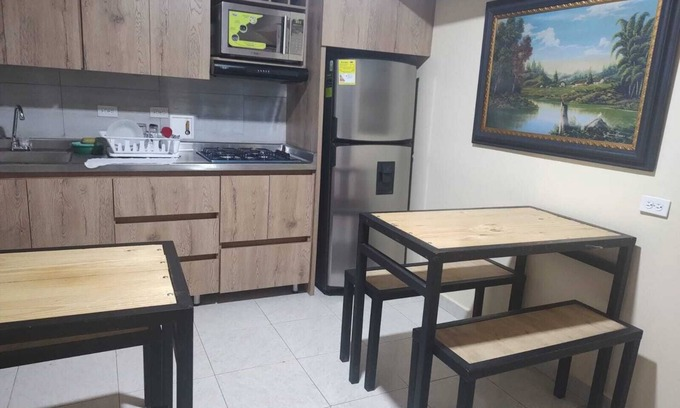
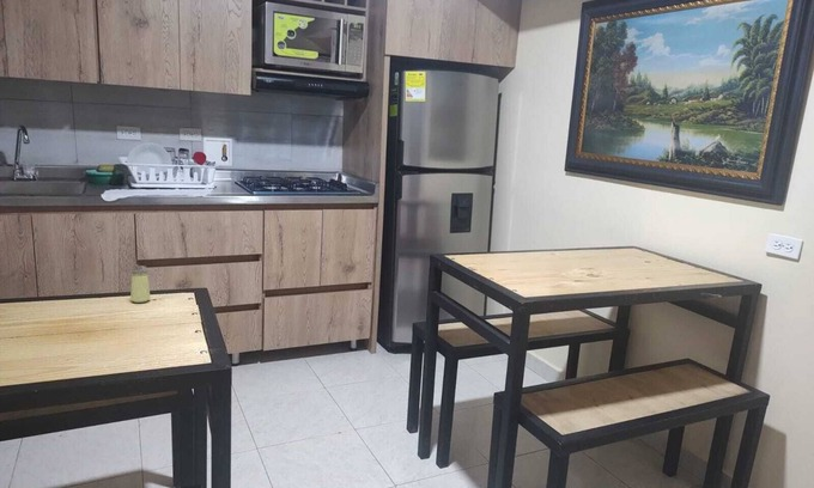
+ saltshaker [129,264,151,304]
